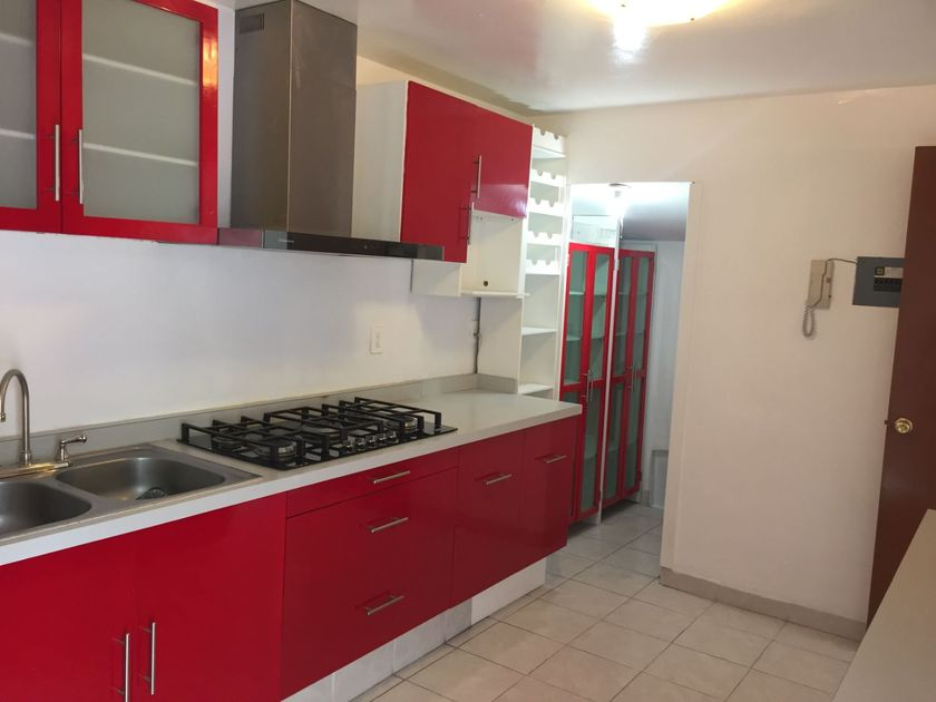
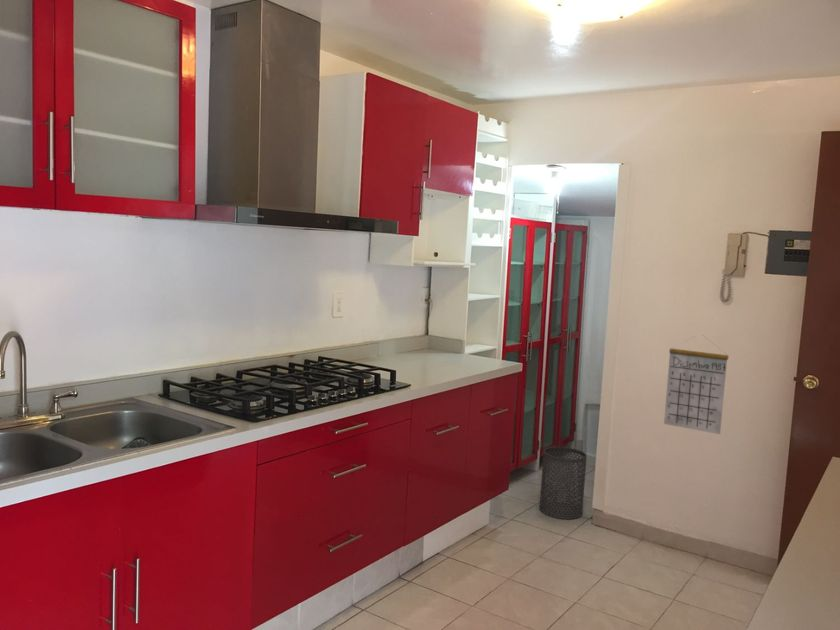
+ calendar [663,335,729,435]
+ trash can [539,446,588,520]
